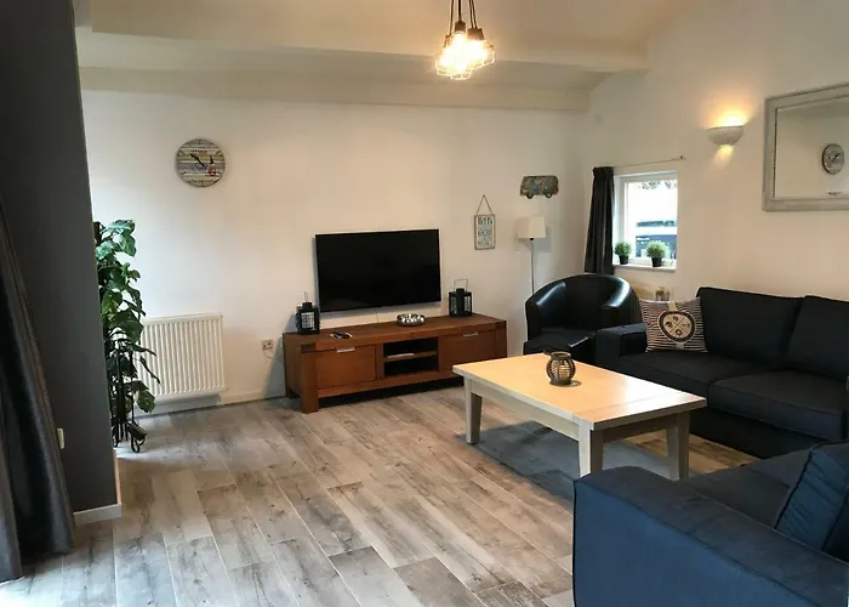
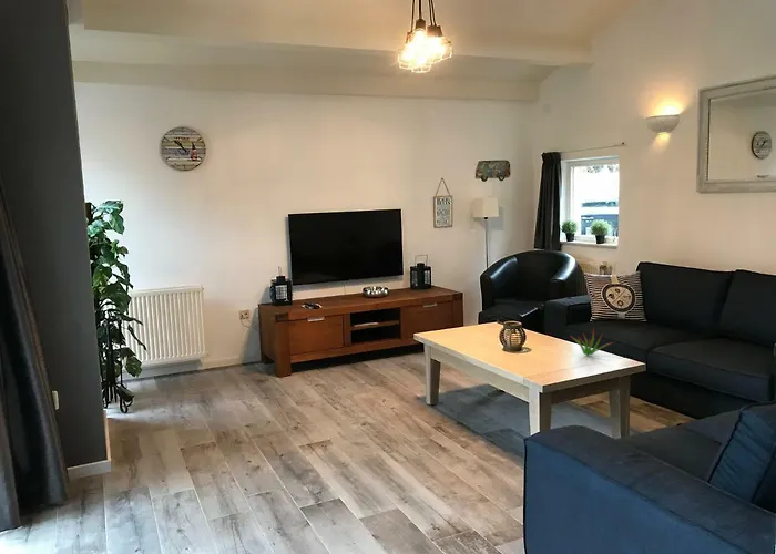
+ succulent plant [571,327,614,356]
